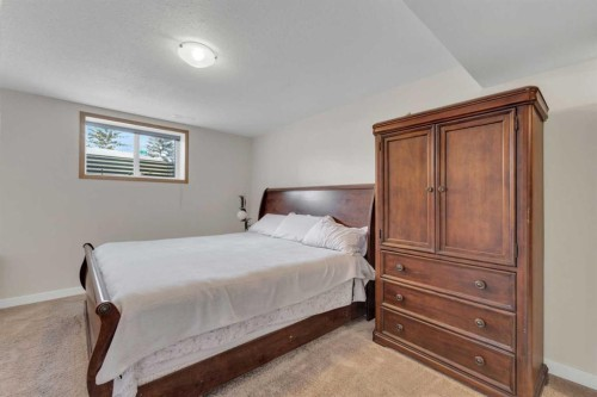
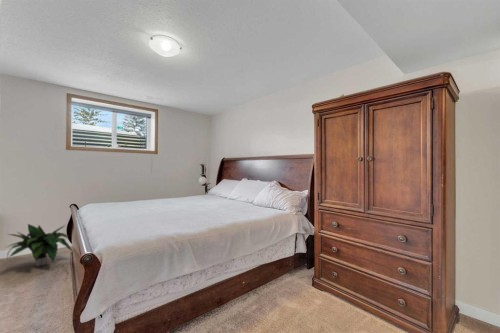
+ potted plant [4,223,73,267]
